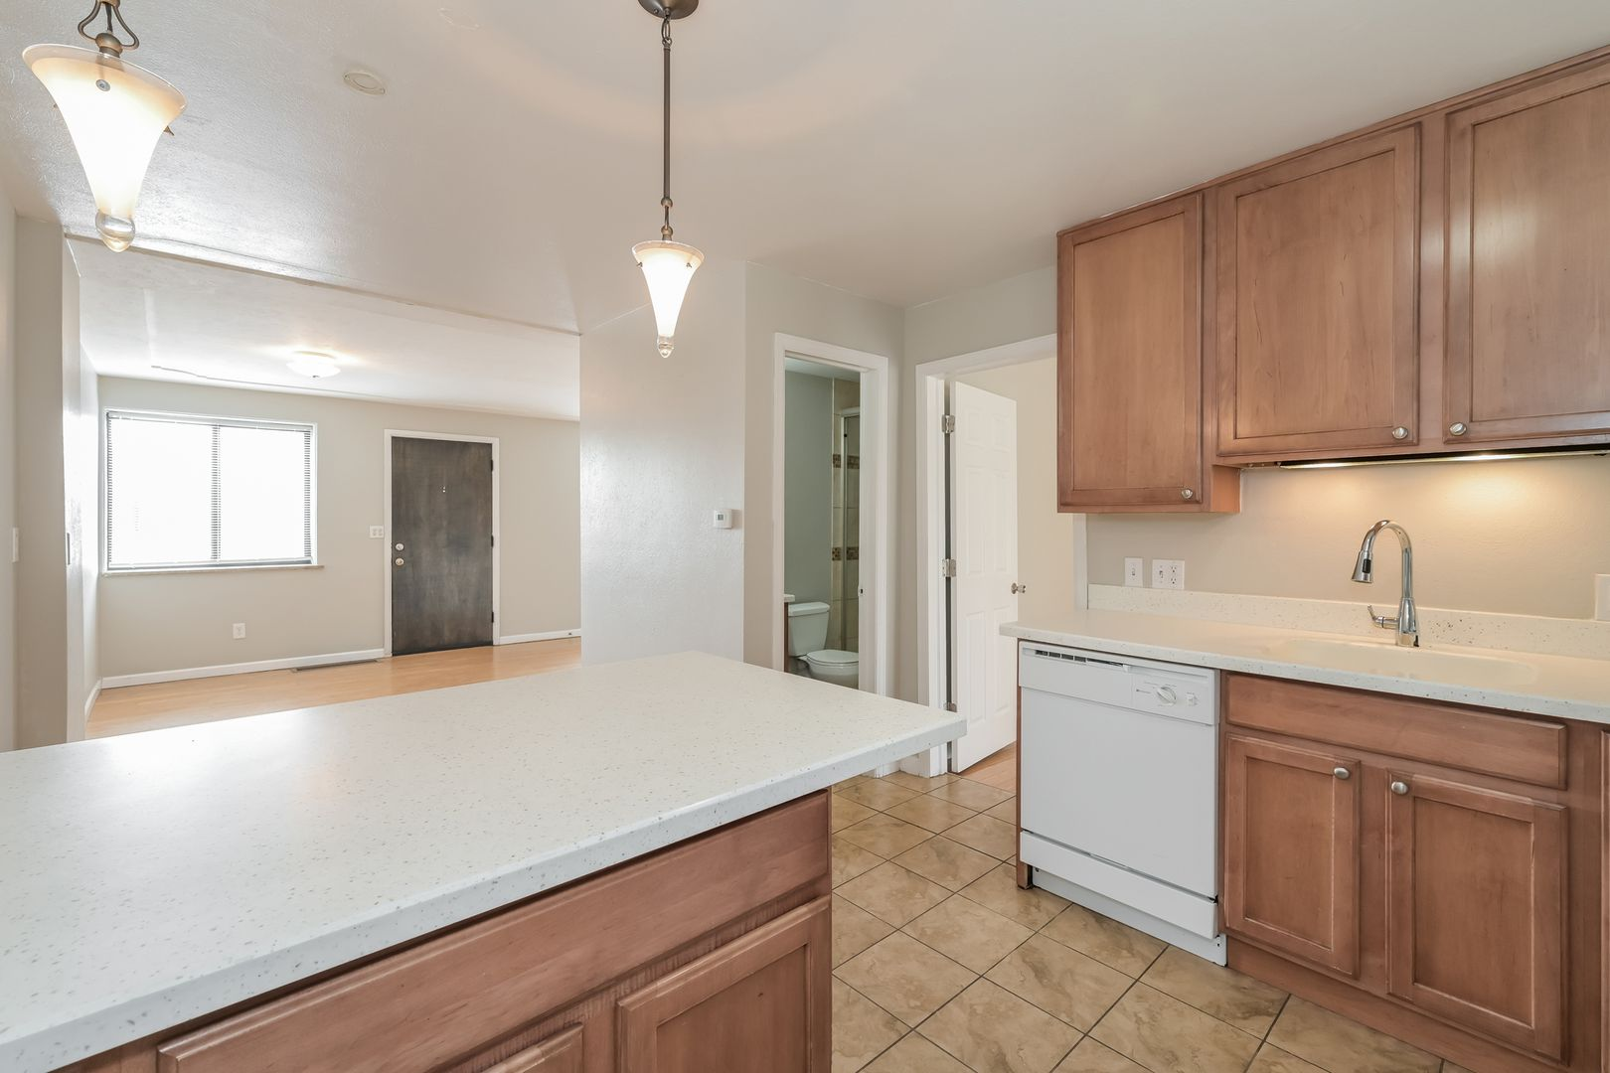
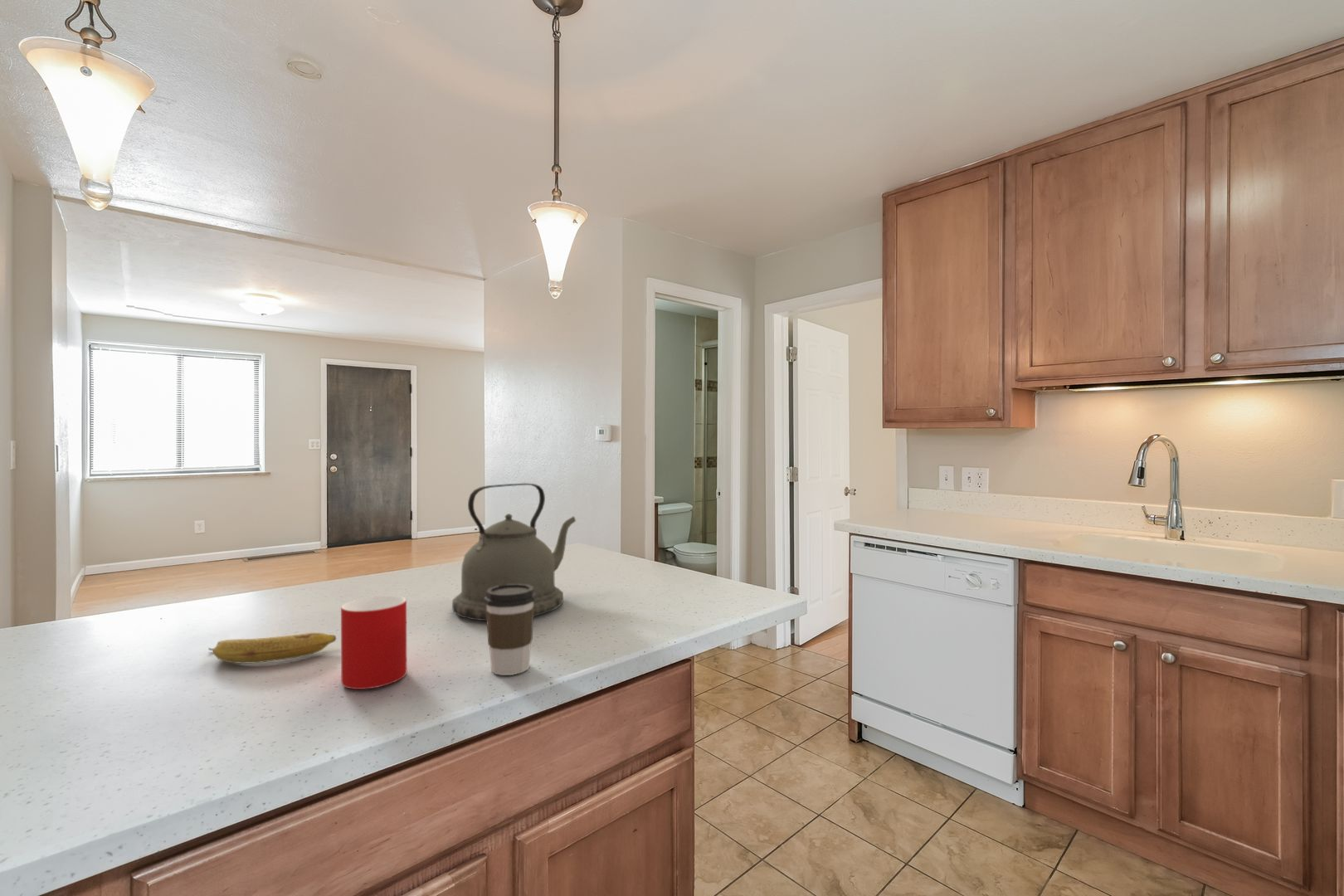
+ cup [340,595,407,690]
+ coffee cup [485,584,536,676]
+ kettle [451,483,577,621]
+ fruit [207,632,337,665]
